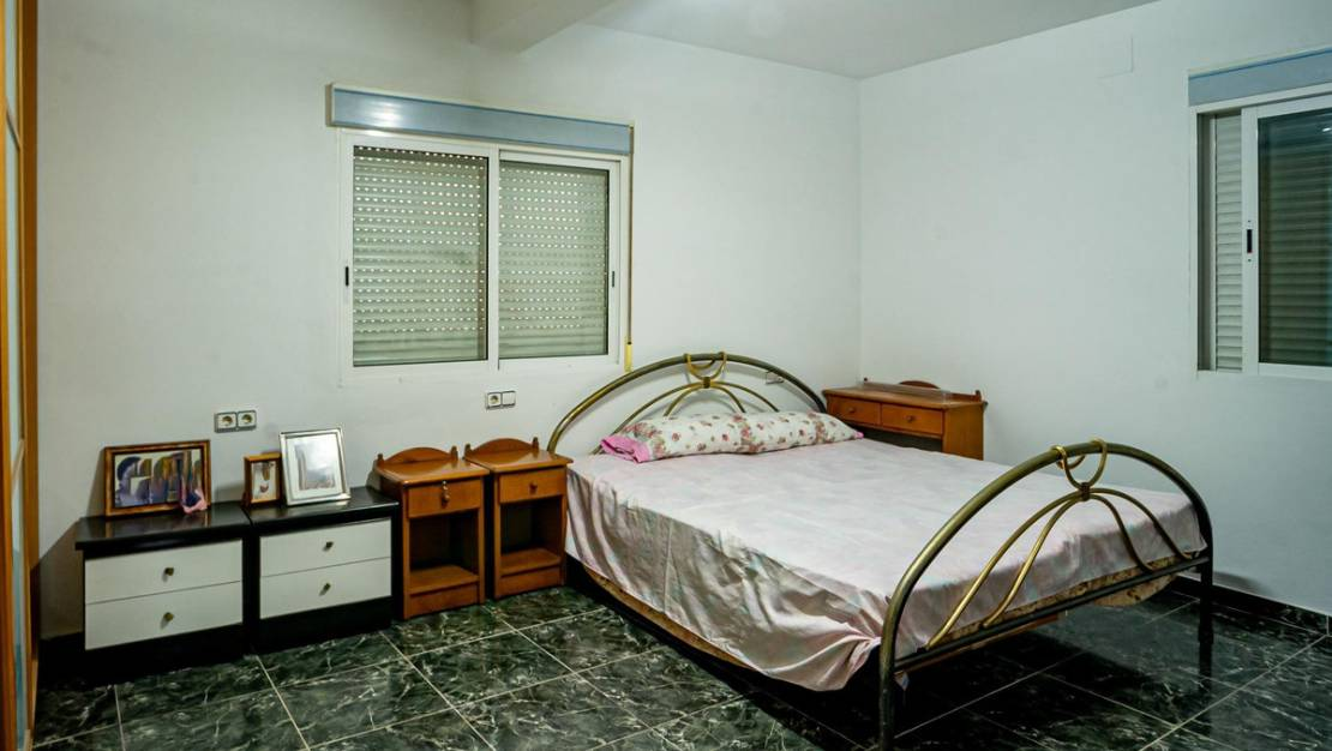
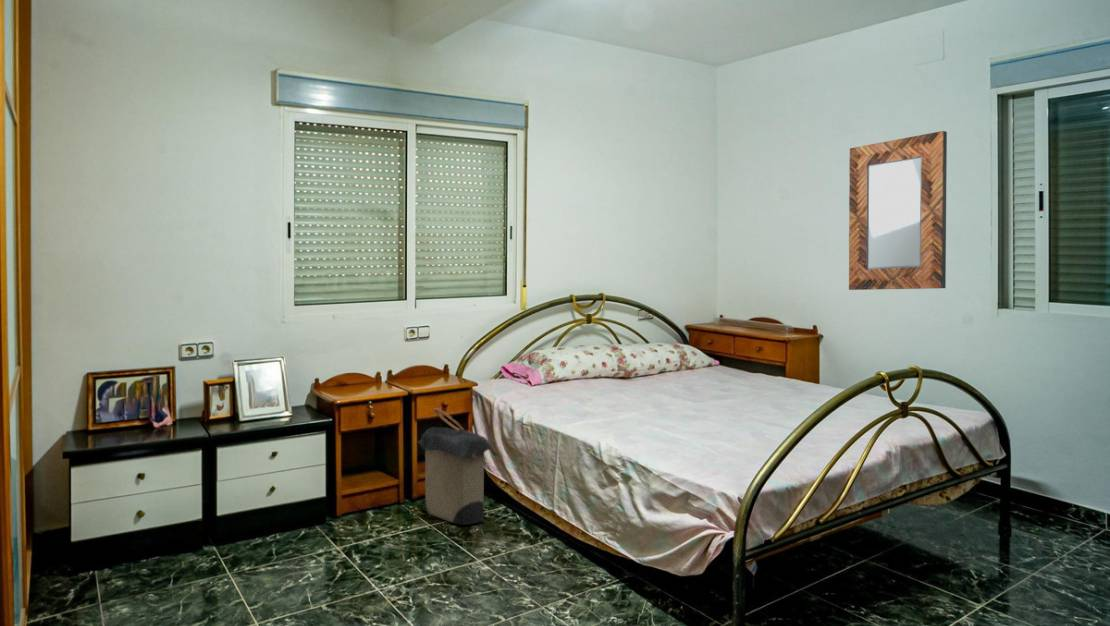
+ home mirror [848,130,948,291]
+ laundry hamper [416,407,498,526]
